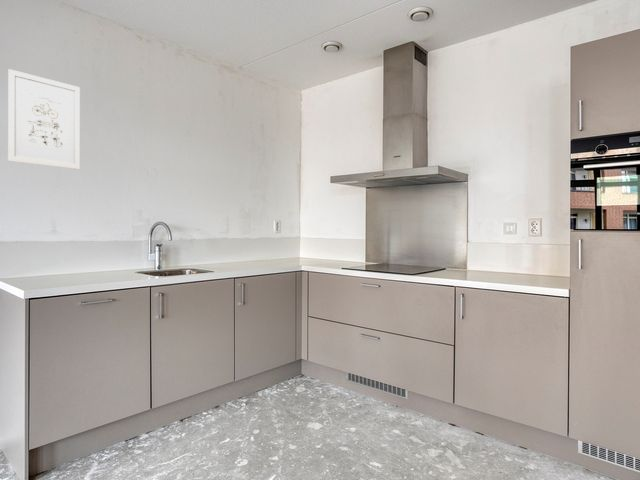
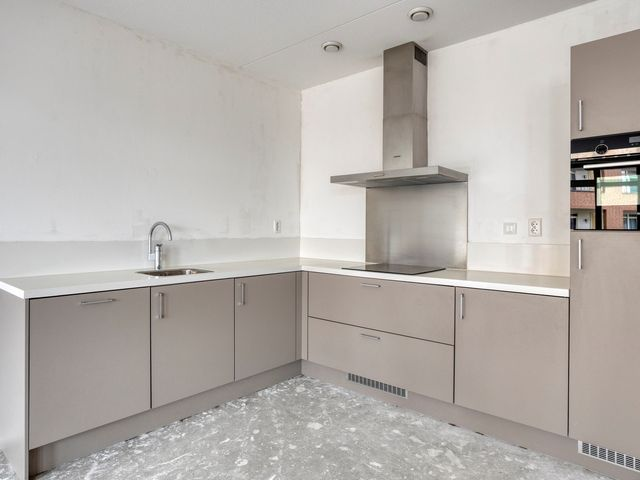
- wall art [7,68,81,171]
